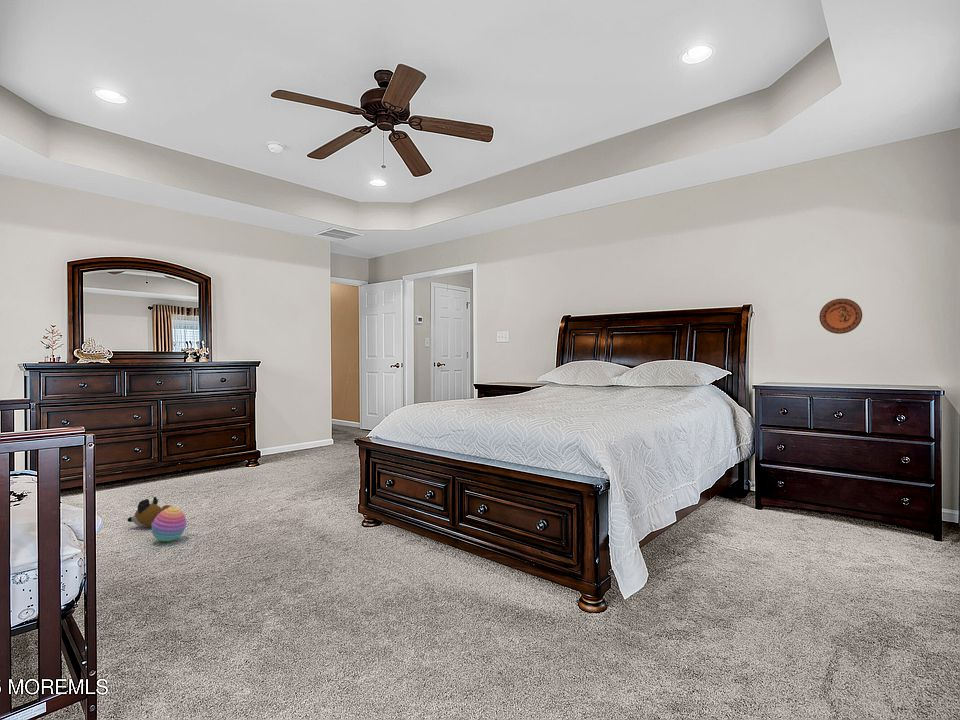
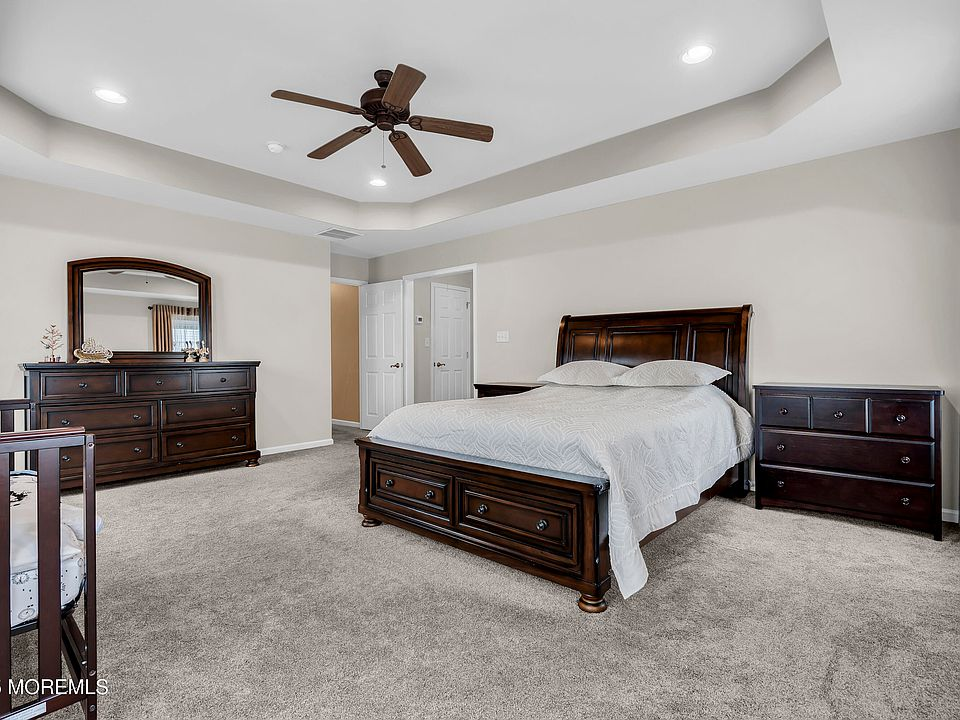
- plush toy [126,496,174,528]
- decorative plate [818,297,863,335]
- stacking toy [151,505,187,543]
